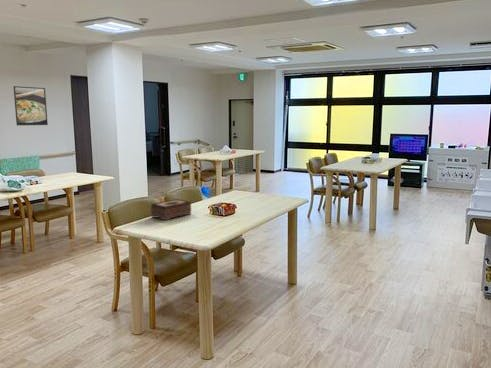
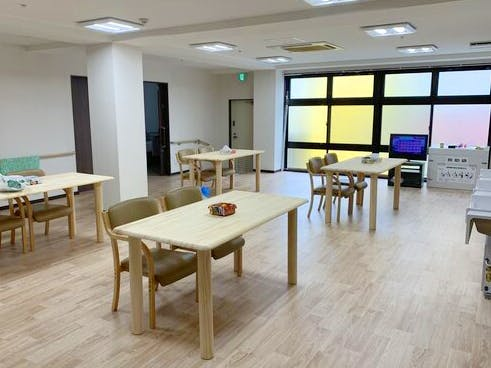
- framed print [12,85,48,126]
- tissue box [150,198,192,221]
